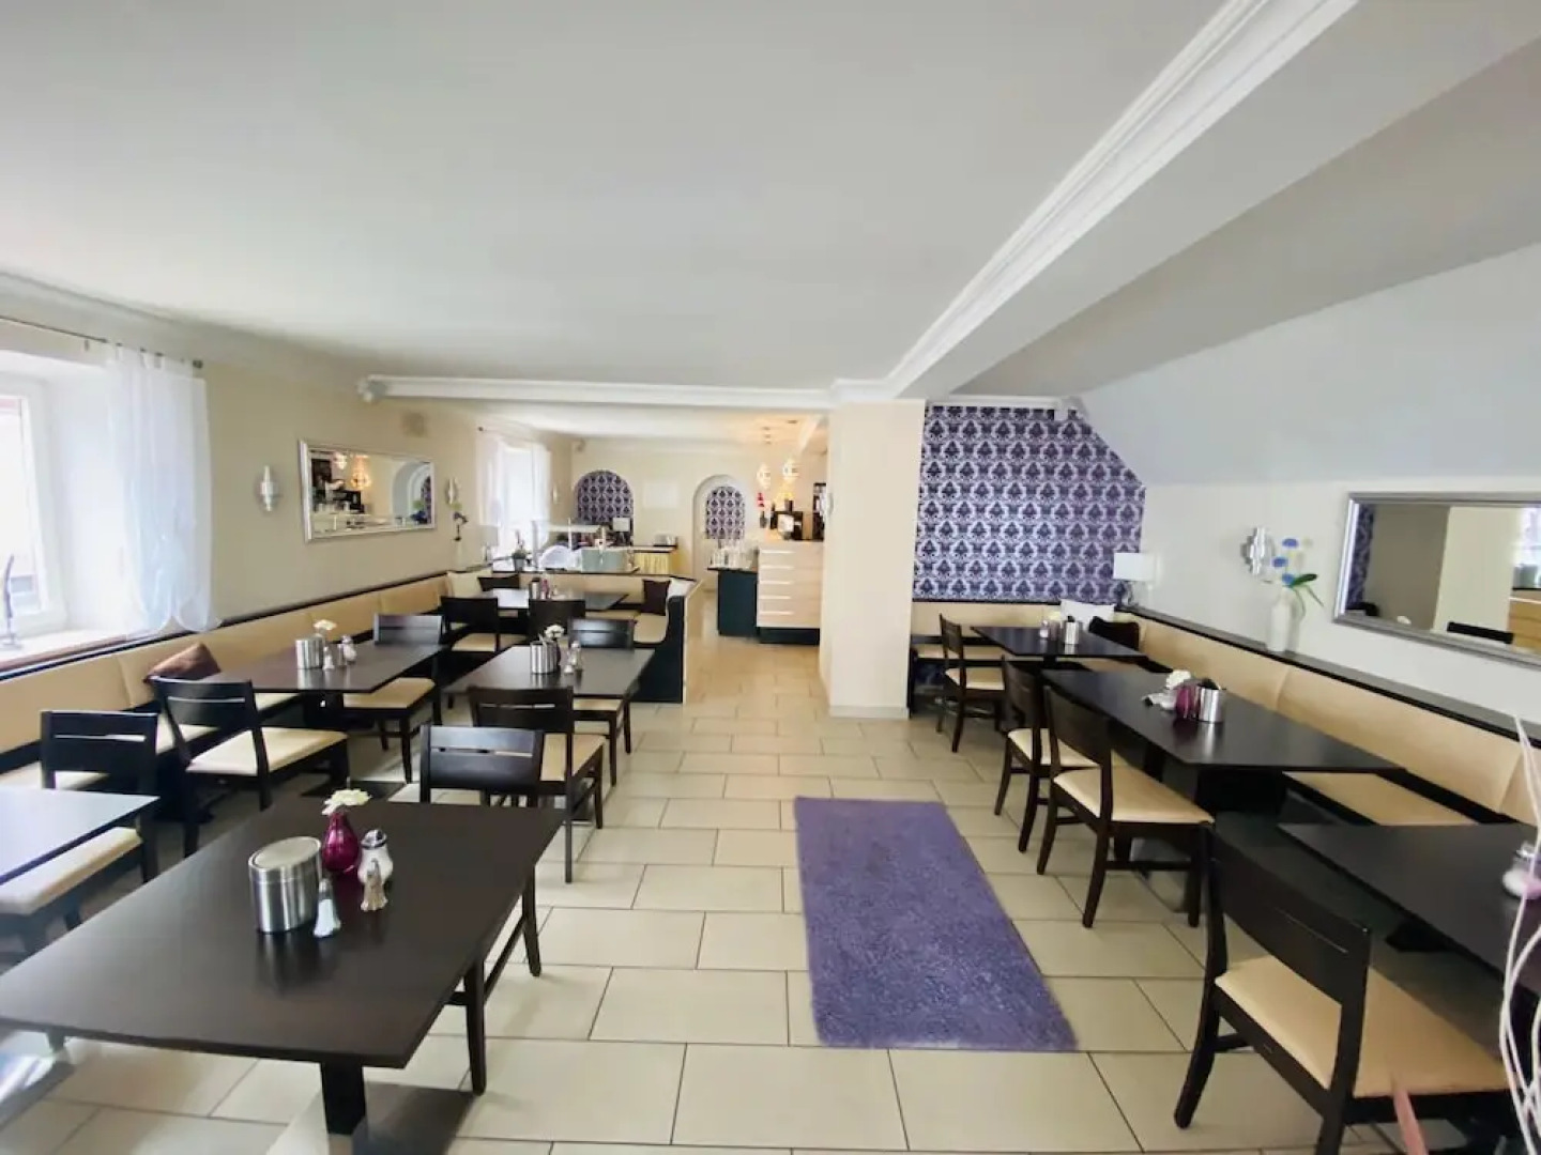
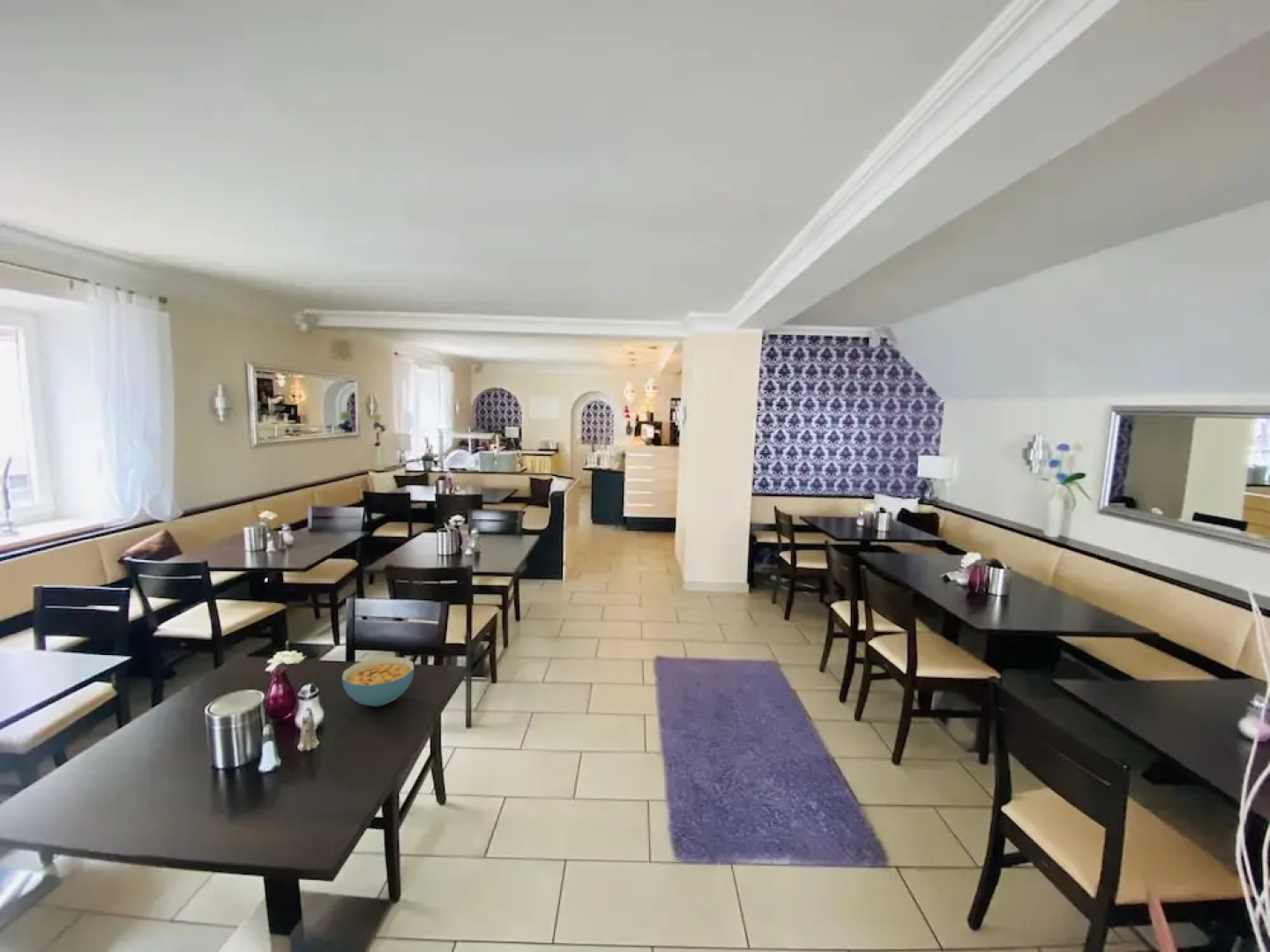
+ cereal bowl [341,656,415,707]
